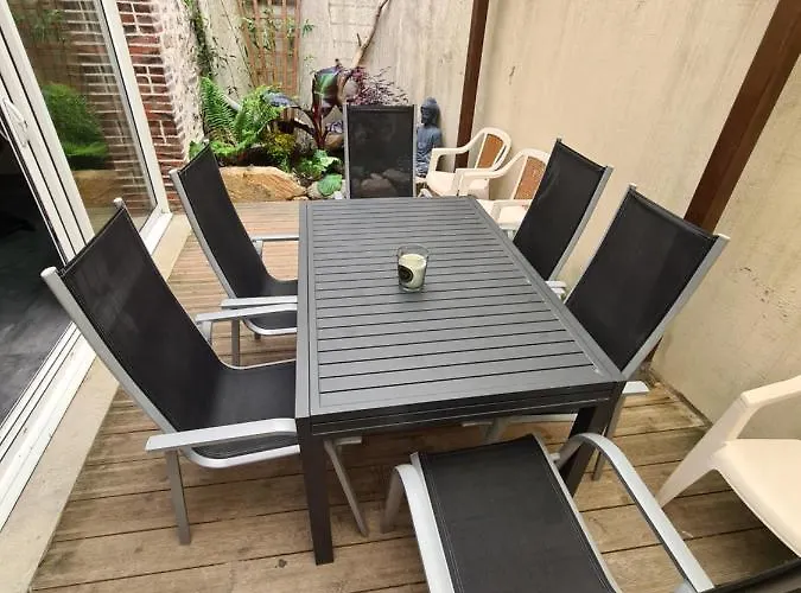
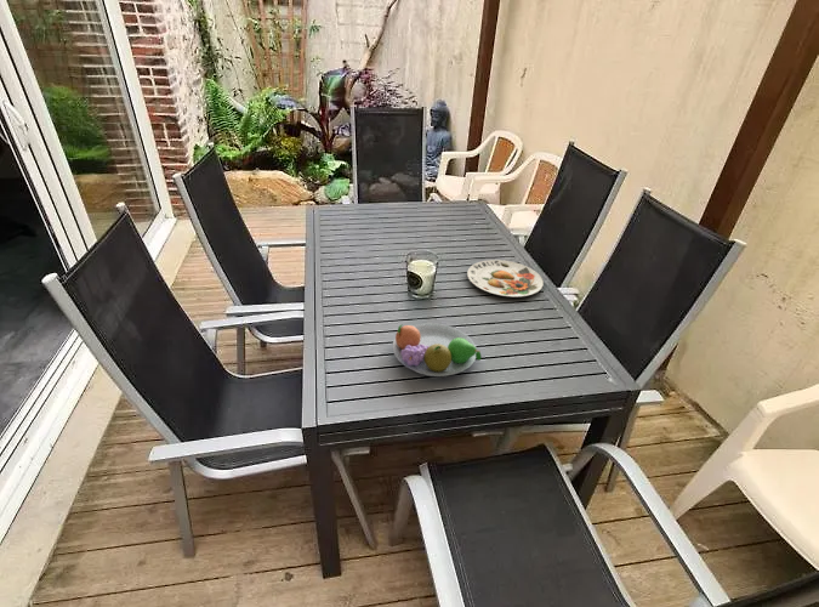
+ plate [466,259,545,297]
+ fruit bowl [392,322,483,378]
